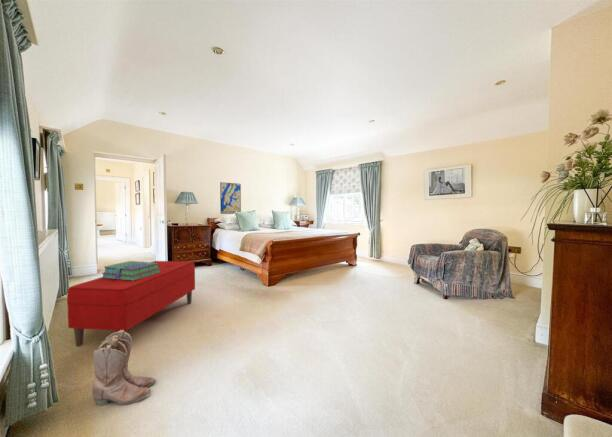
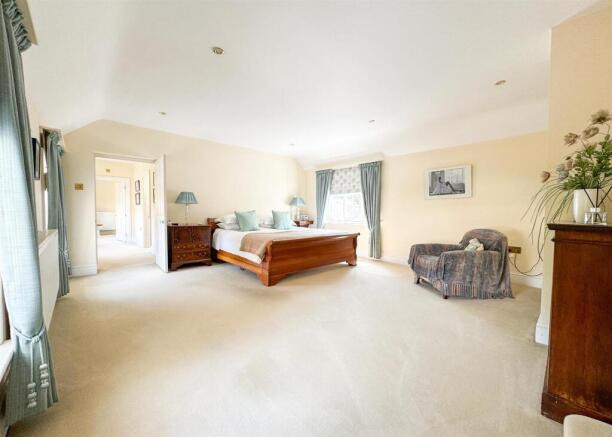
- boots [91,330,157,406]
- bench [66,260,196,347]
- wall art [219,181,242,215]
- stack of books [101,260,160,281]
